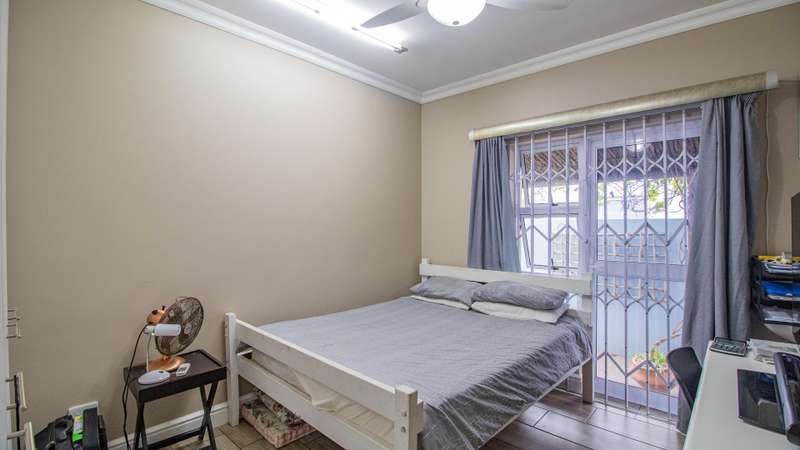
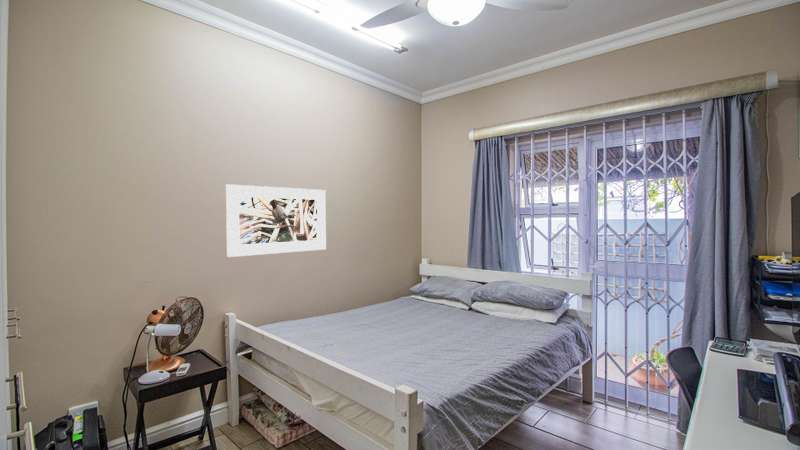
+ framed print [225,183,327,258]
